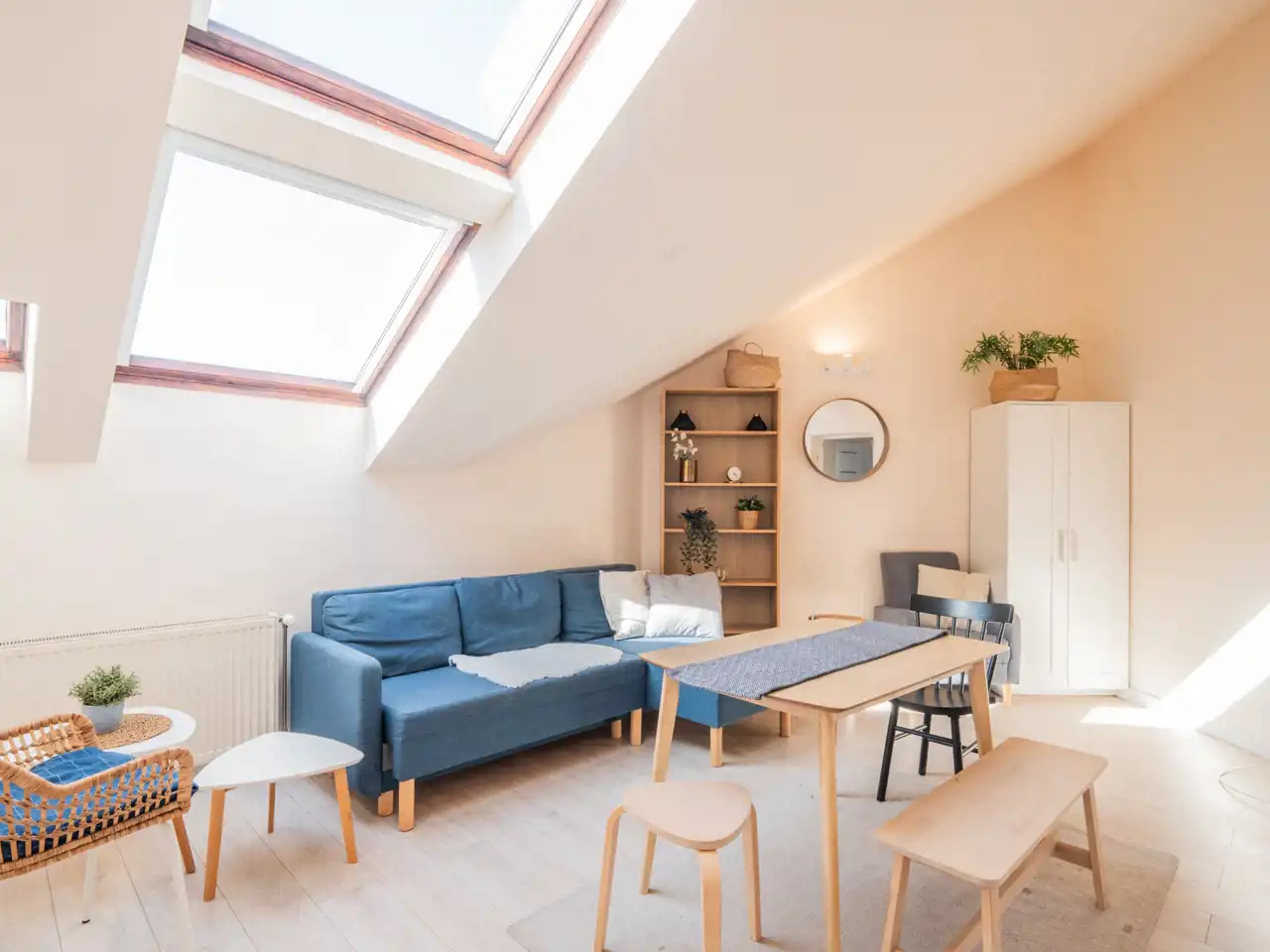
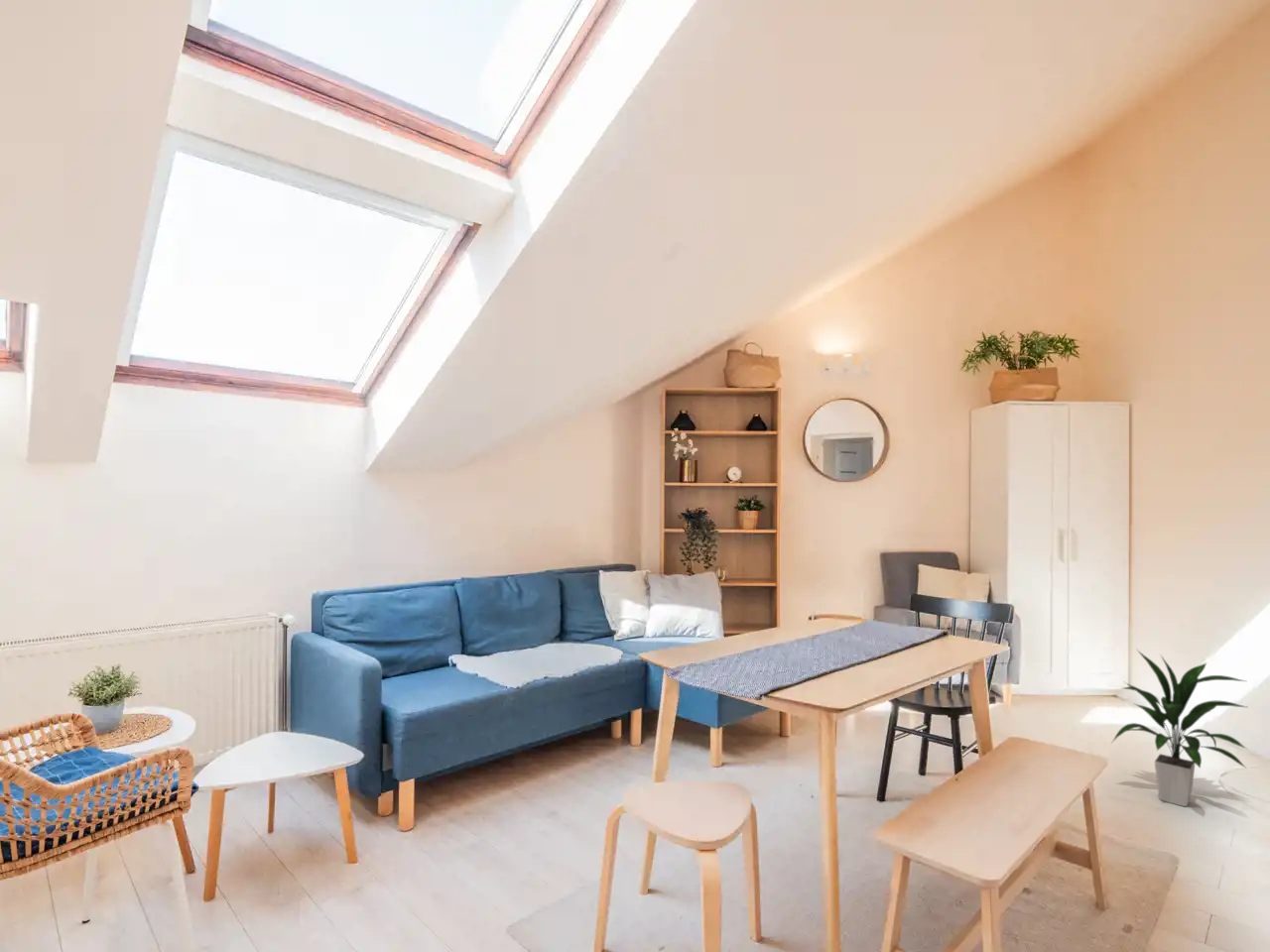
+ indoor plant [1111,648,1248,808]
